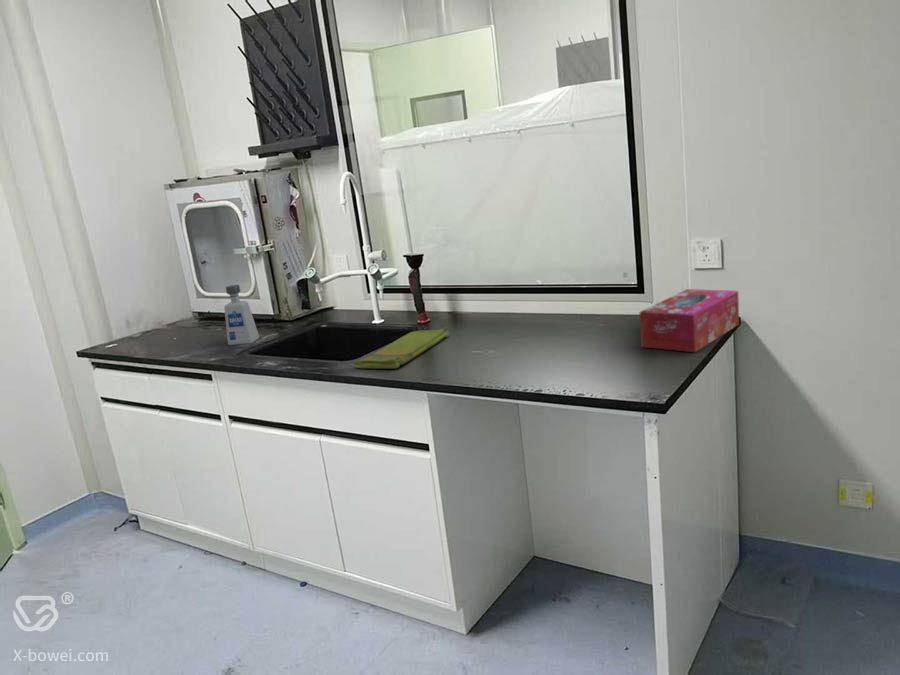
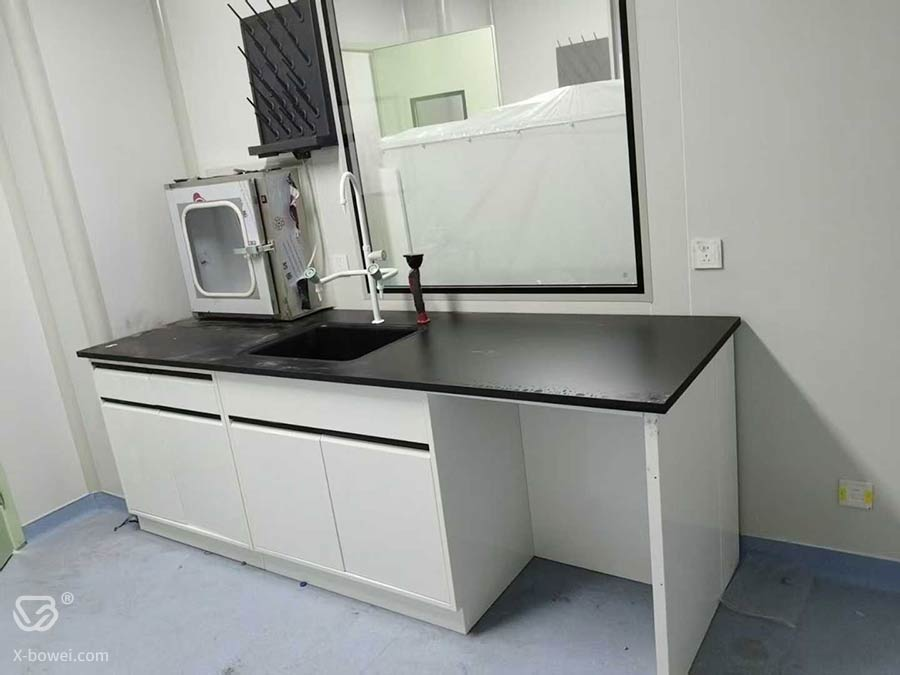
- soap dispenser [223,284,260,346]
- tissue box [639,288,740,353]
- dish towel [353,327,450,369]
